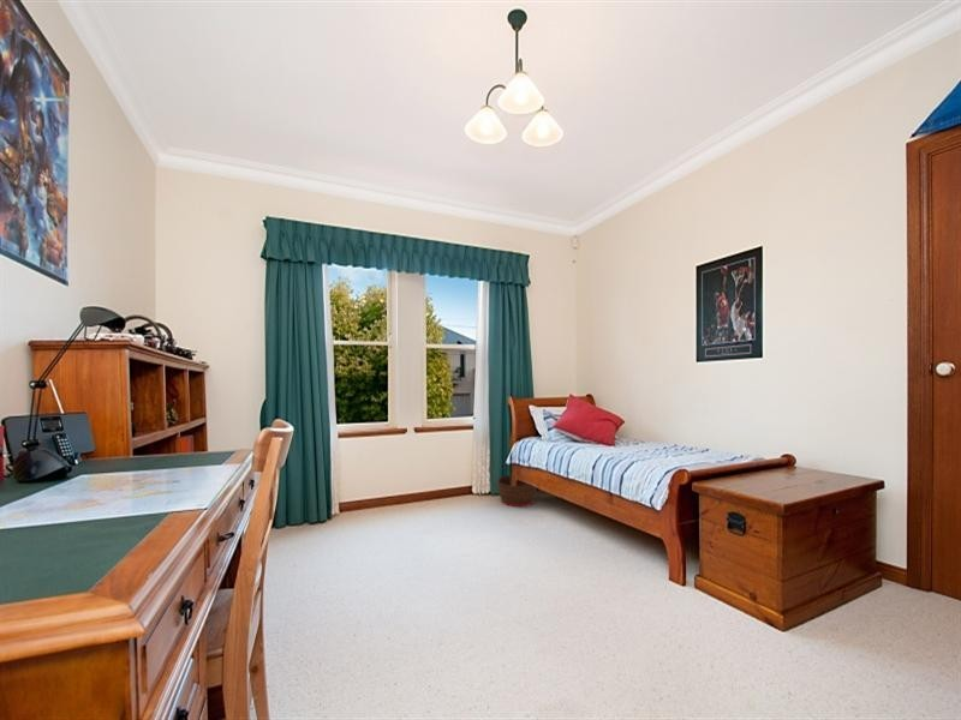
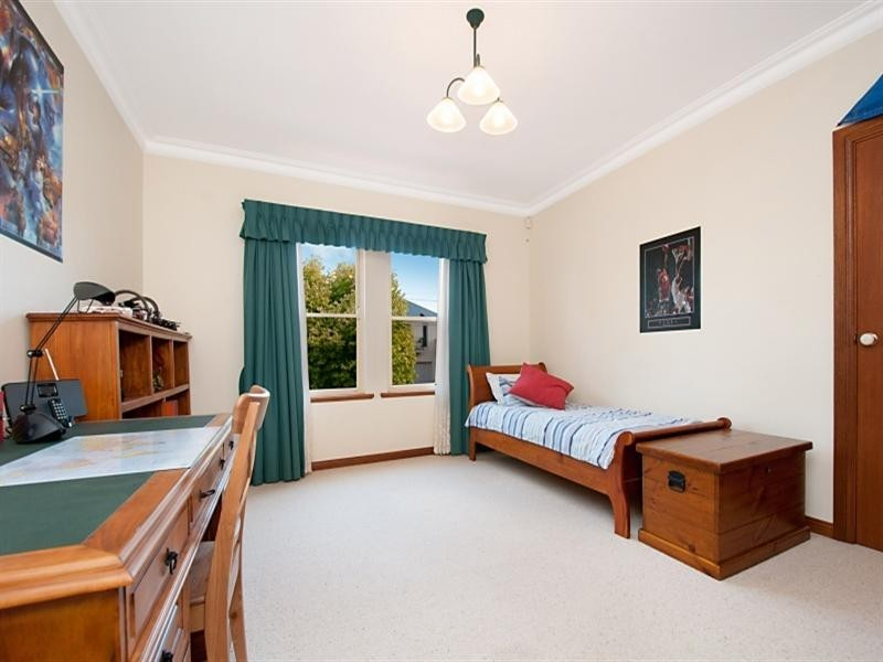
- basket [496,474,538,508]
